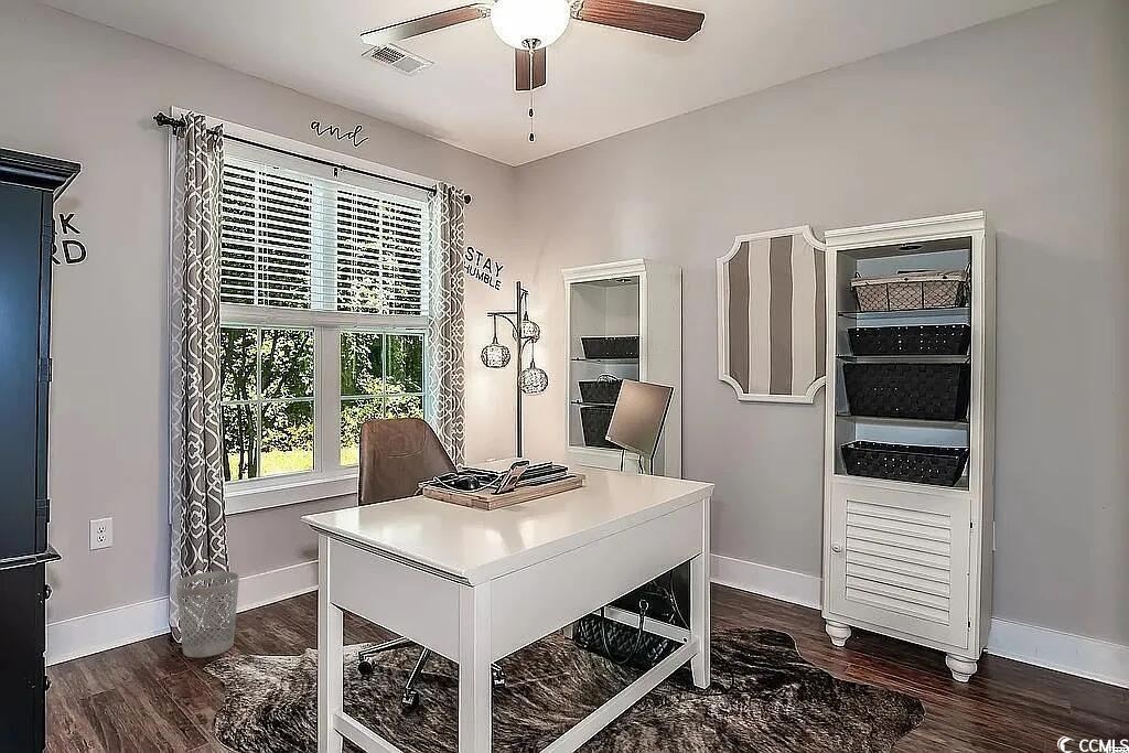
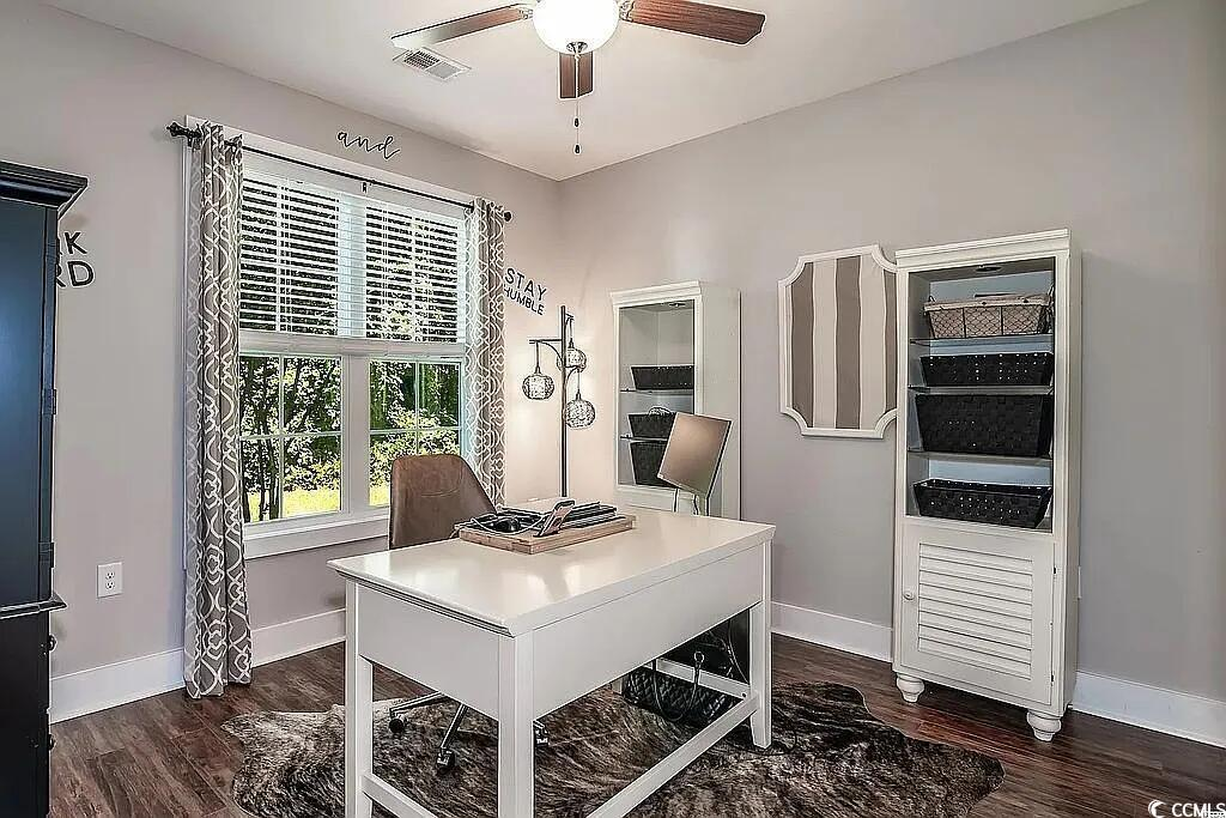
- wastebasket [175,570,240,658]
